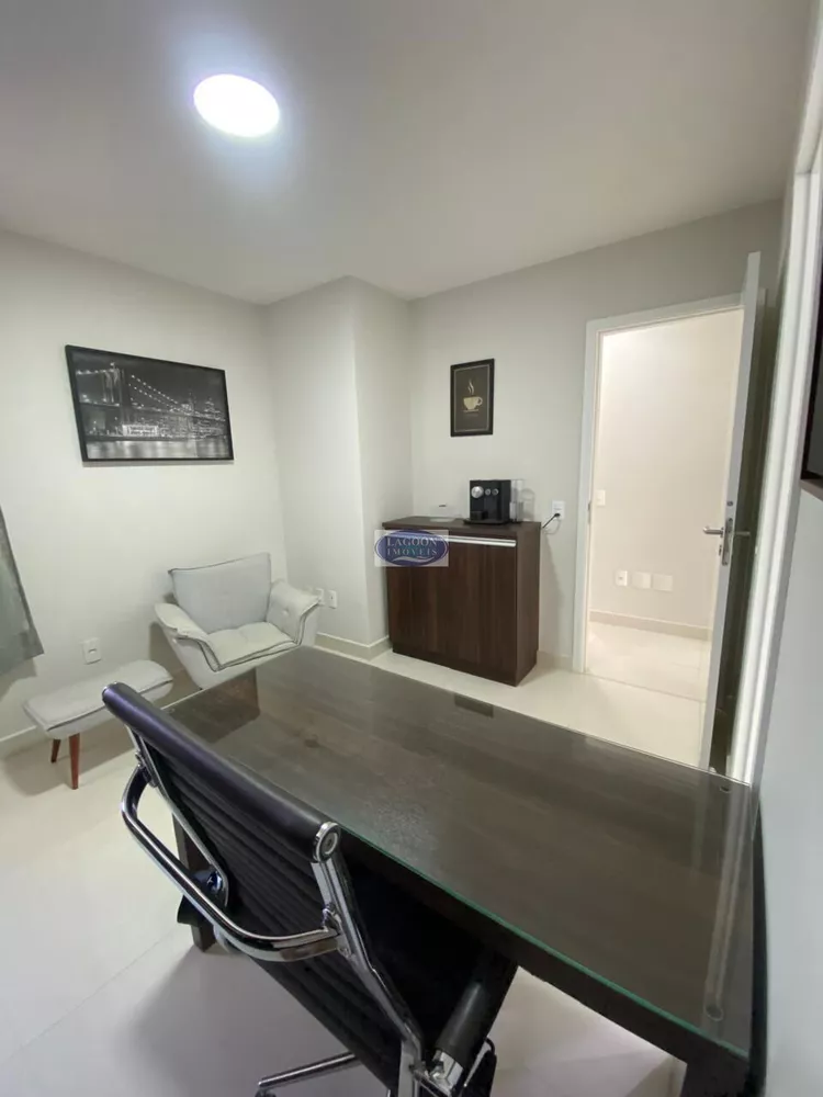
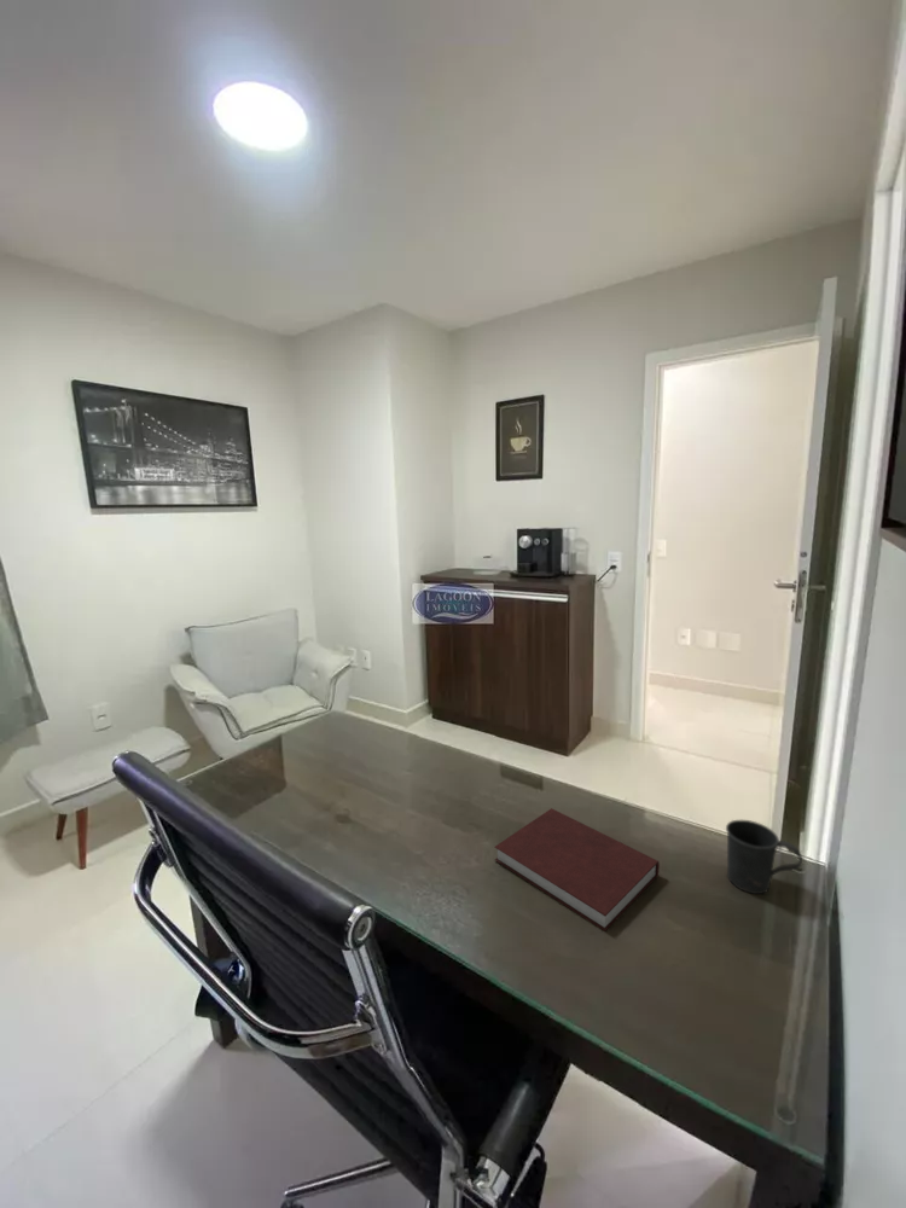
+ mug [725,819,803,895]
+ notebook [493,807,661,933]
